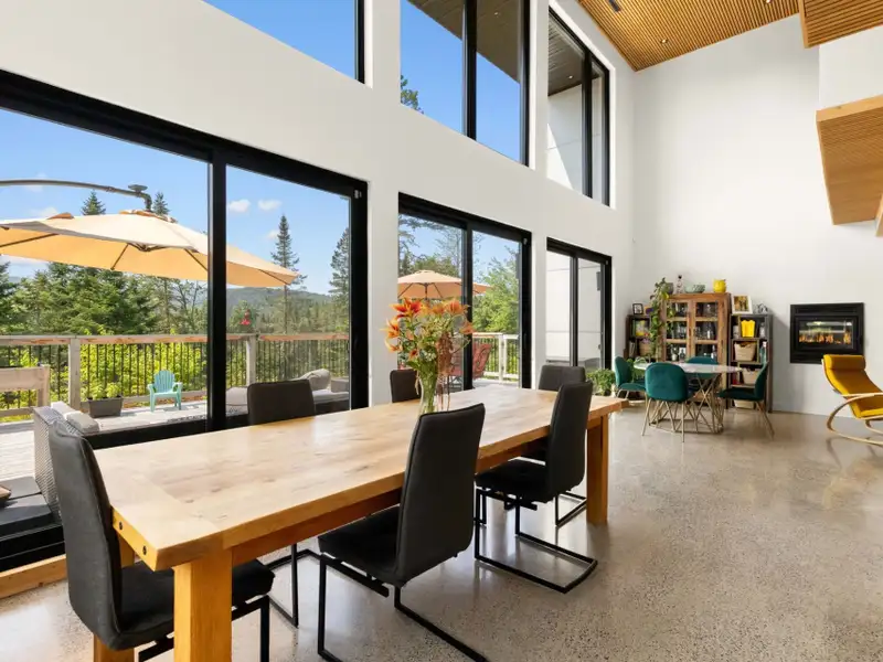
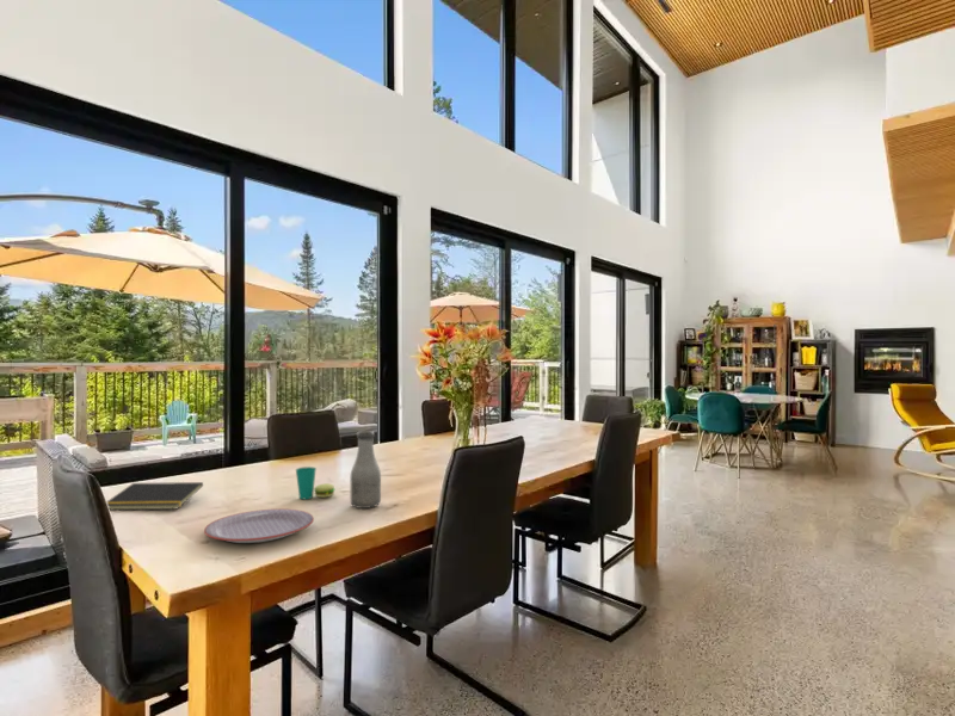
+ notepad [105,481,204,511]
+ cup [295,465,335,500]
+ plate [203,507,315,544]
+ bottle [349,430,382,510]
